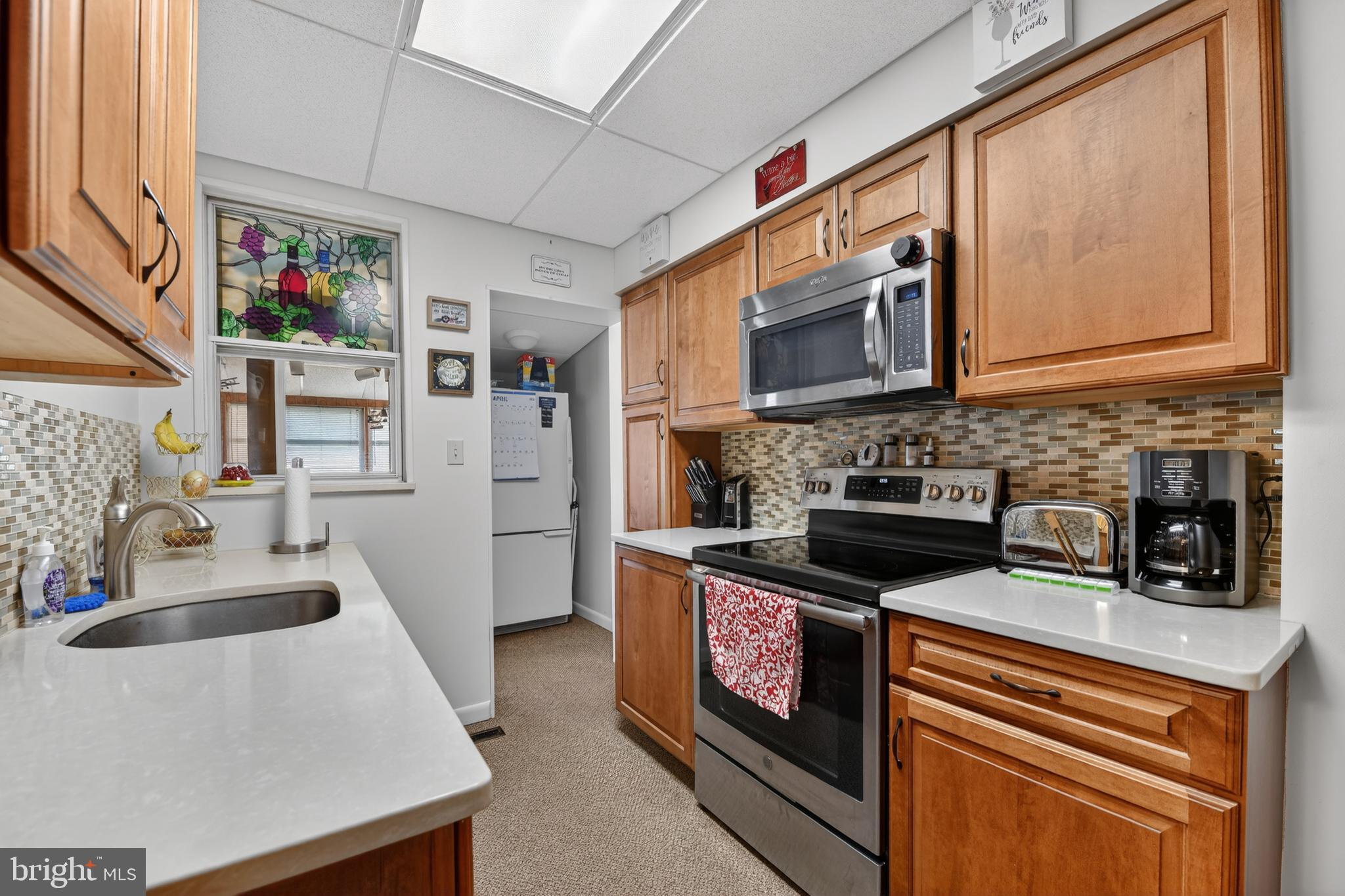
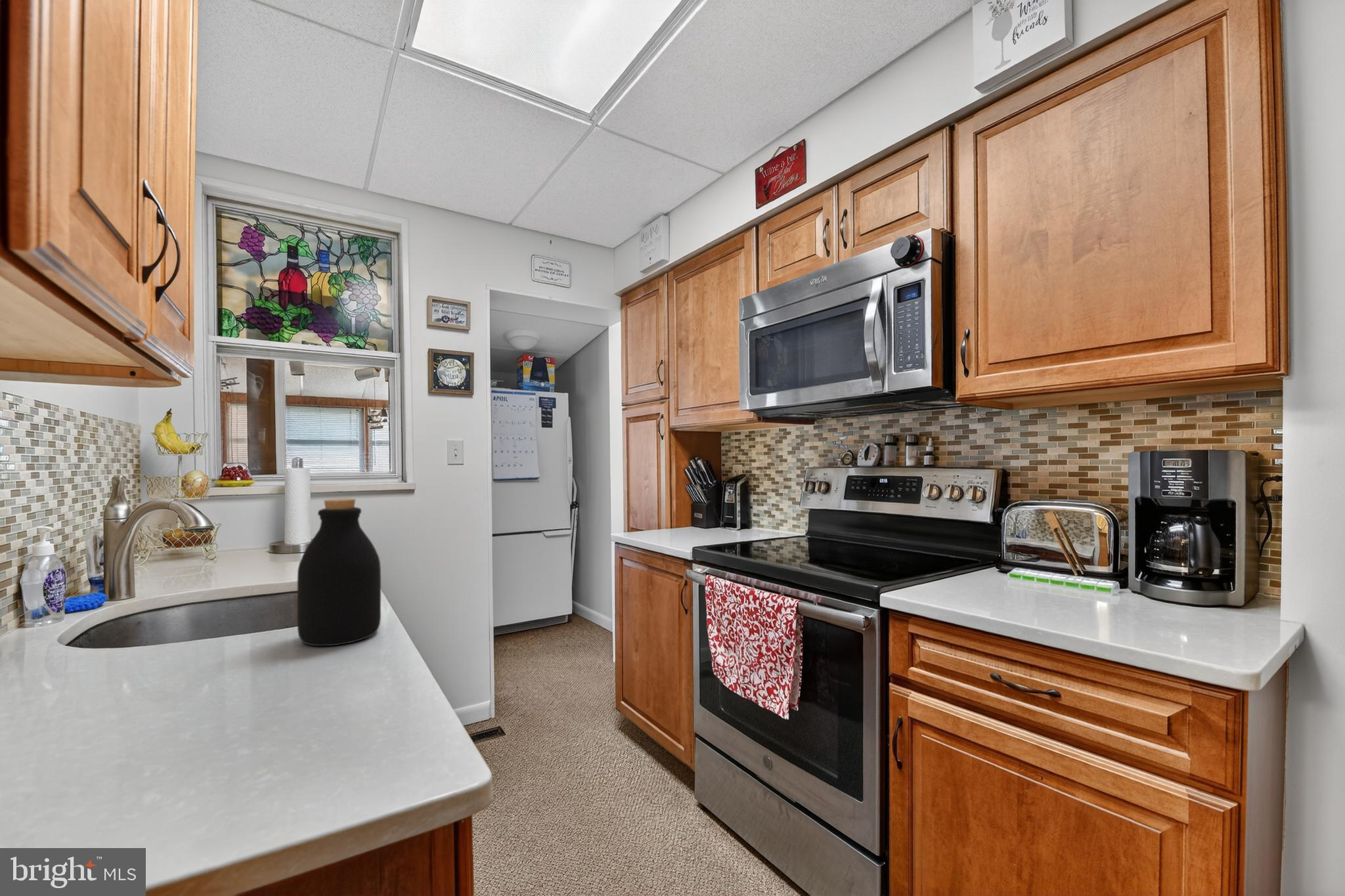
+ bottle [297,498,382,647]
